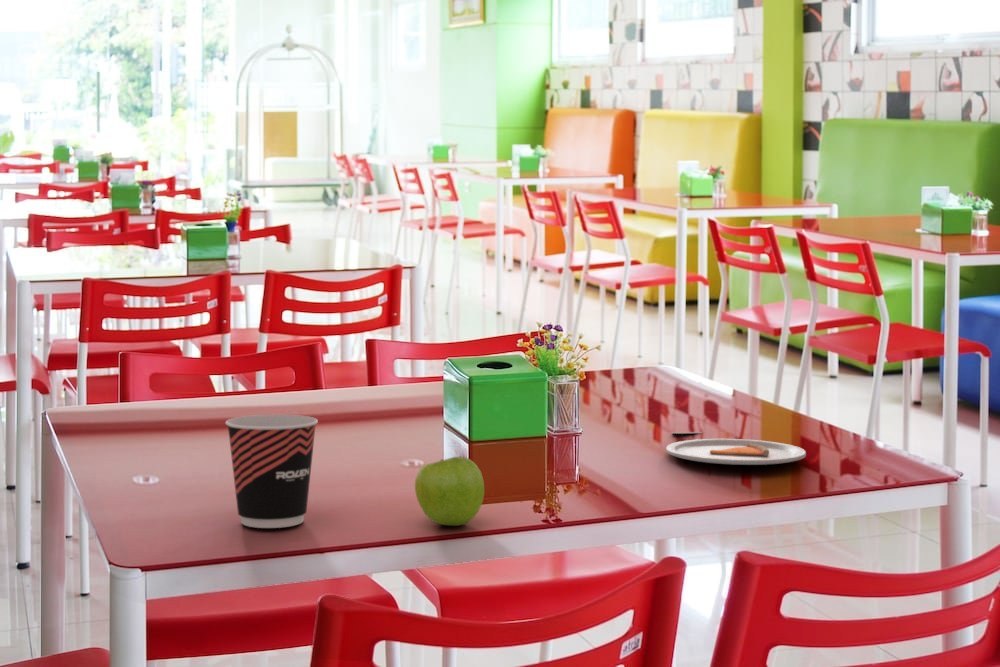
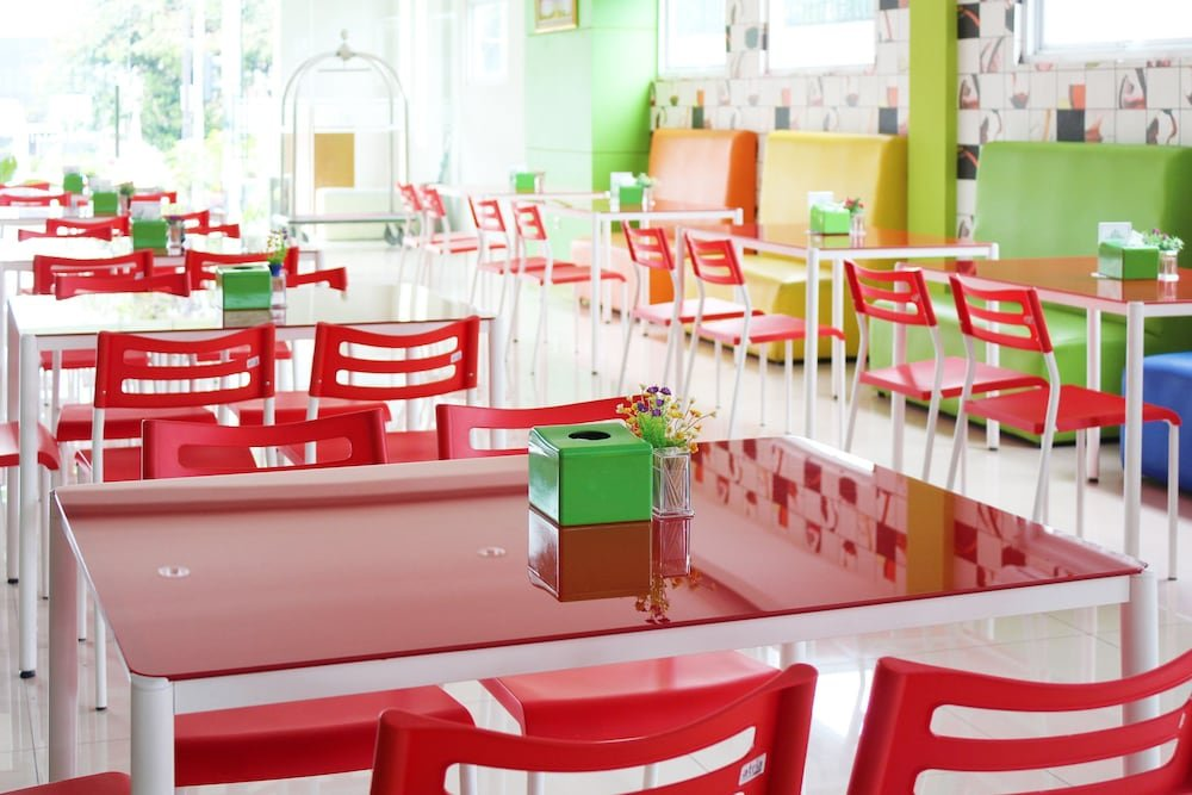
- dinner plate [665,431,807,466]
- fruit [414,455,485,527]
- cup [225,414,319,529]
